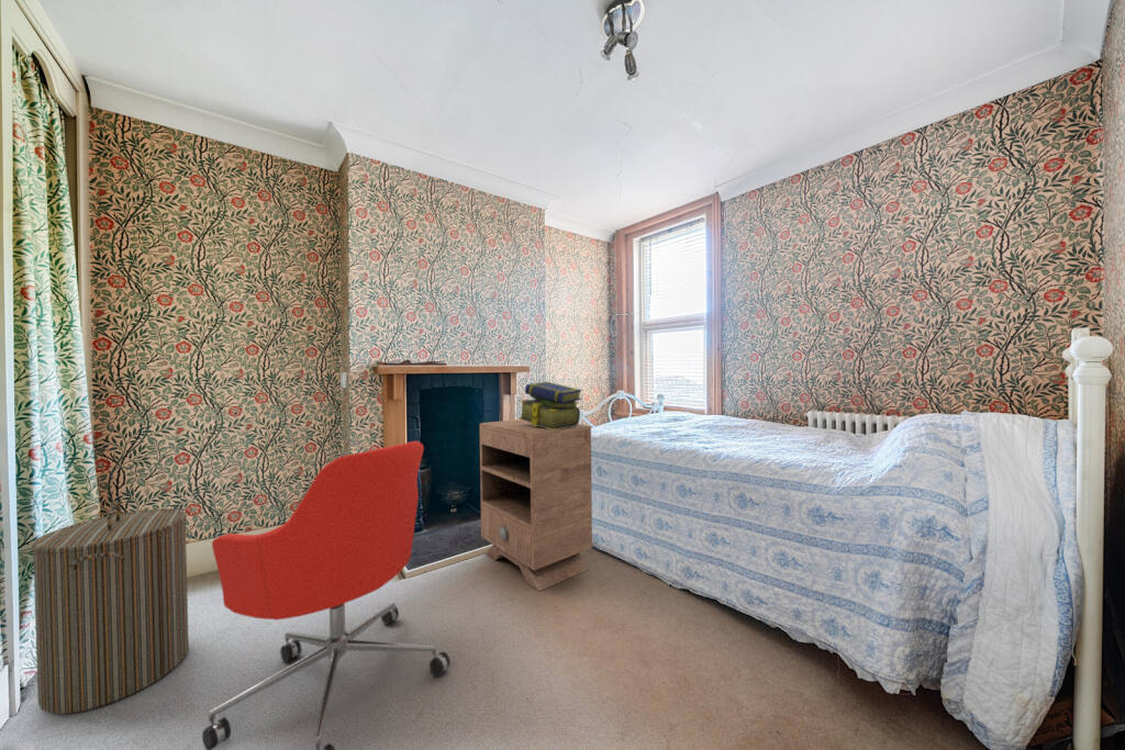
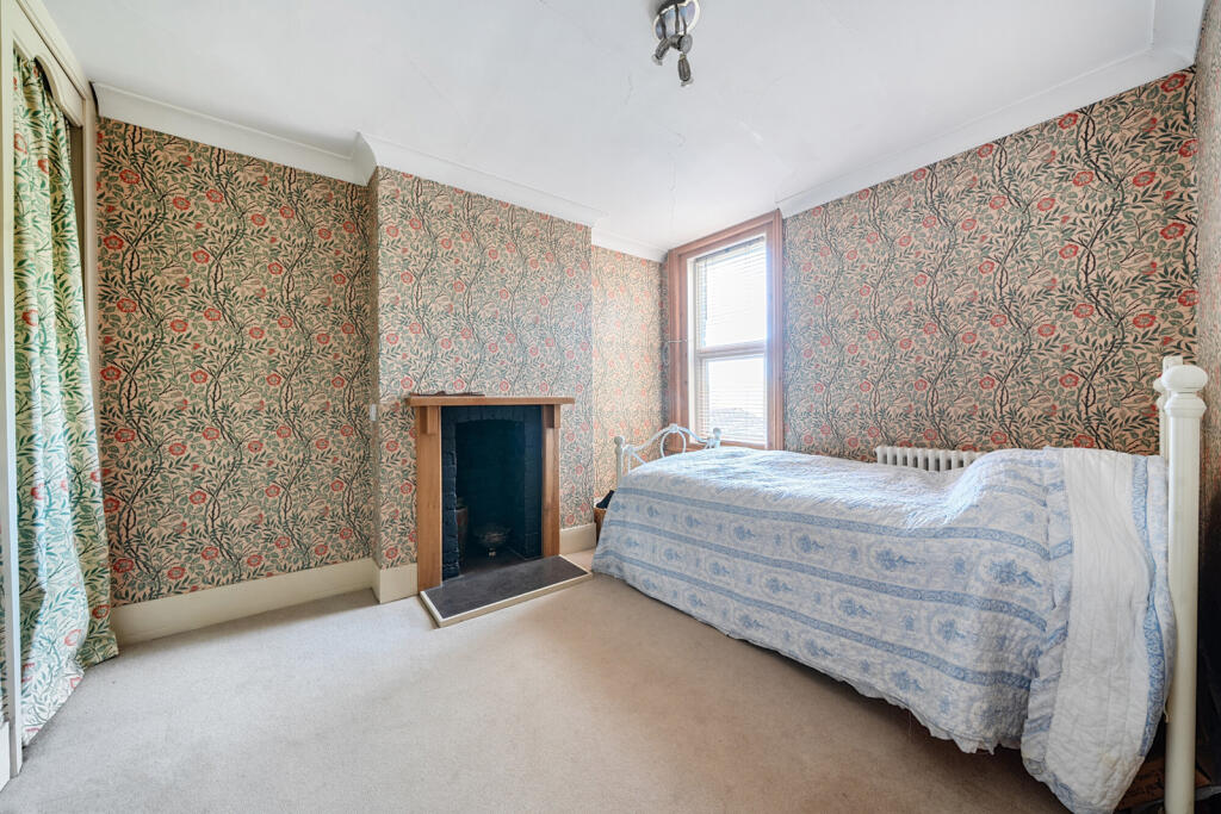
- stack of books [517,380,583,430]
- nightstand [479,418,593,592]
- laundry hamper [31,501,190,715]
- chair [201,440,452,750]
